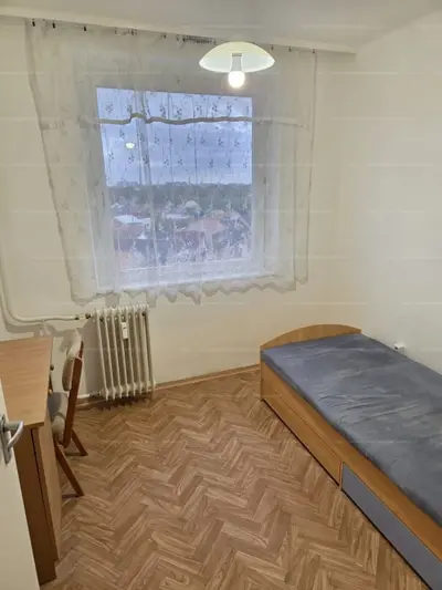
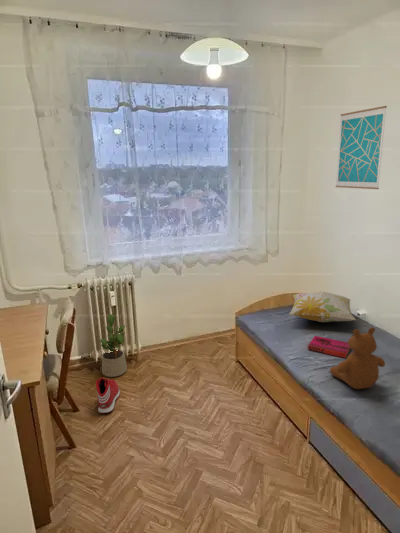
+ teddy bear [329,326,386,390]
+ hardback book [307,335,351,359]
+ potted plant [99,313,128,378]
+ wall art [335,105,388,190]
+ sneaker [95,377,121,414]
+ decorative pillow [288,291,356,323]
